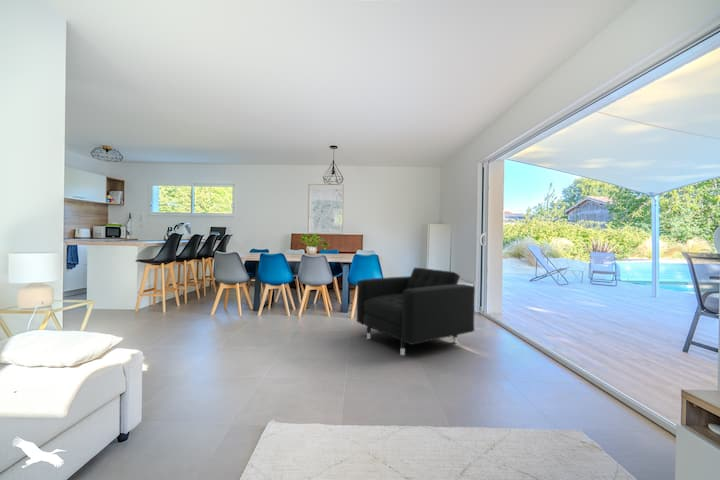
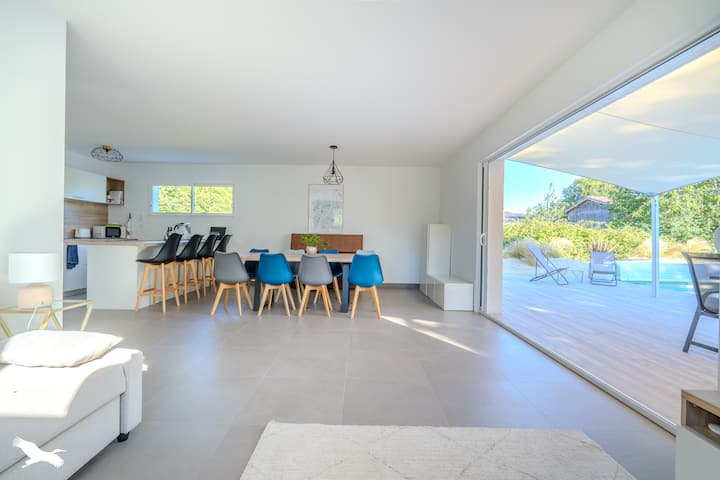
- armchair [356,267,476,356]
